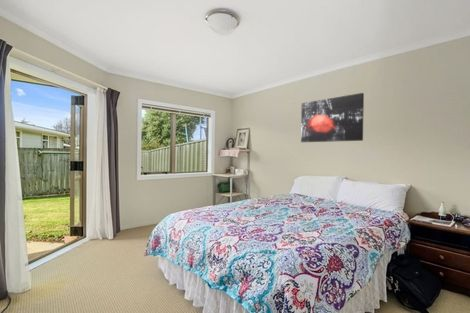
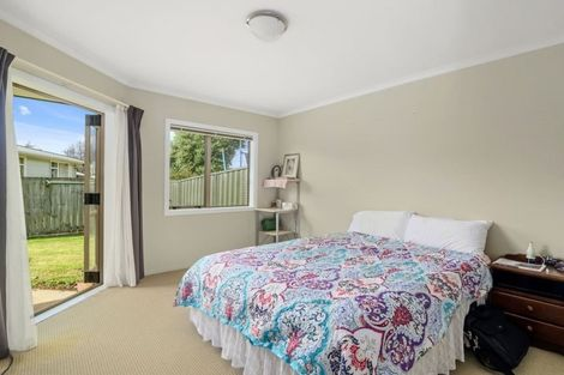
- wall art [300,92,365,143]
